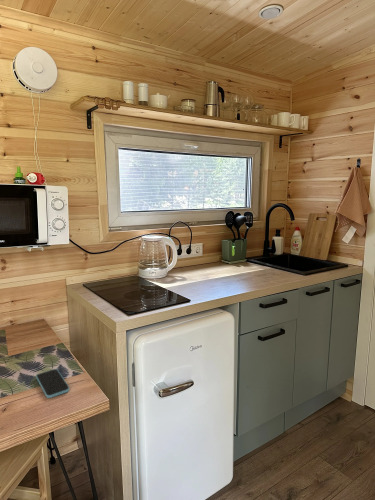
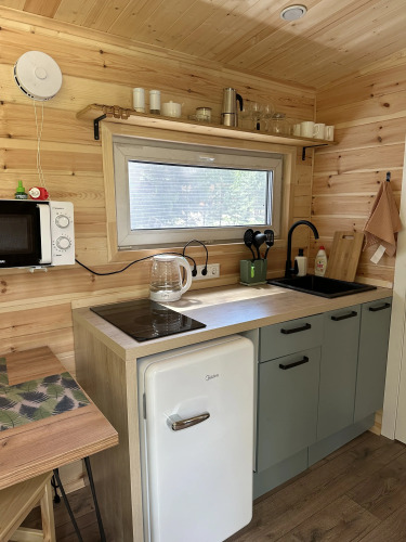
- smartphone [35,368,70,399]
